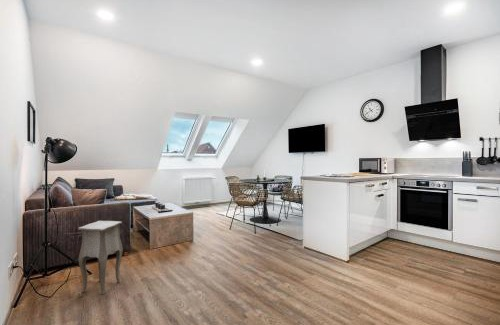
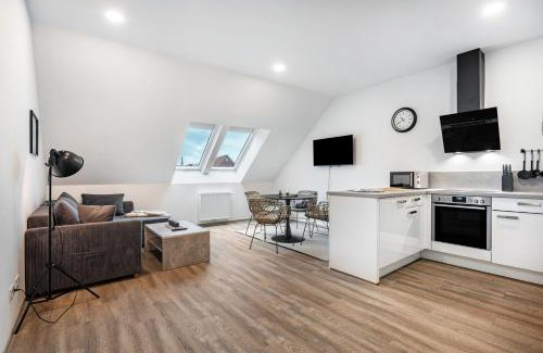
- side table [77,220,124,295]
